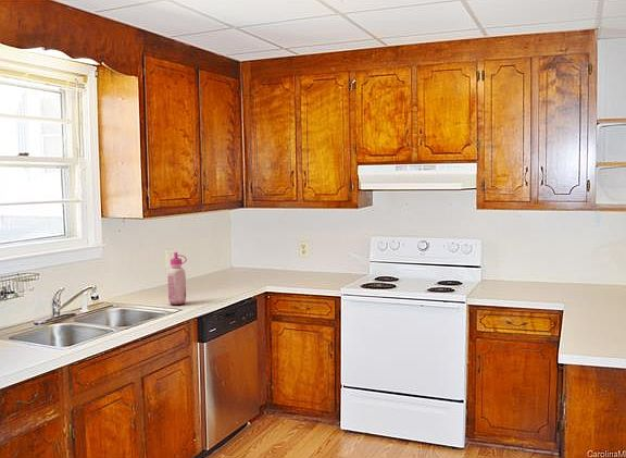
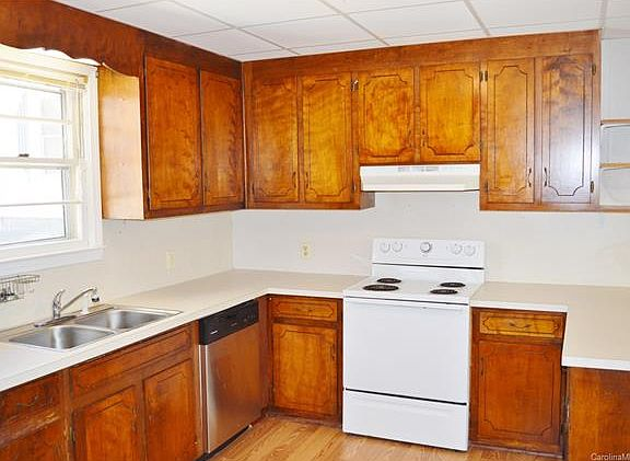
- glue bottle [166,251,188,306]
